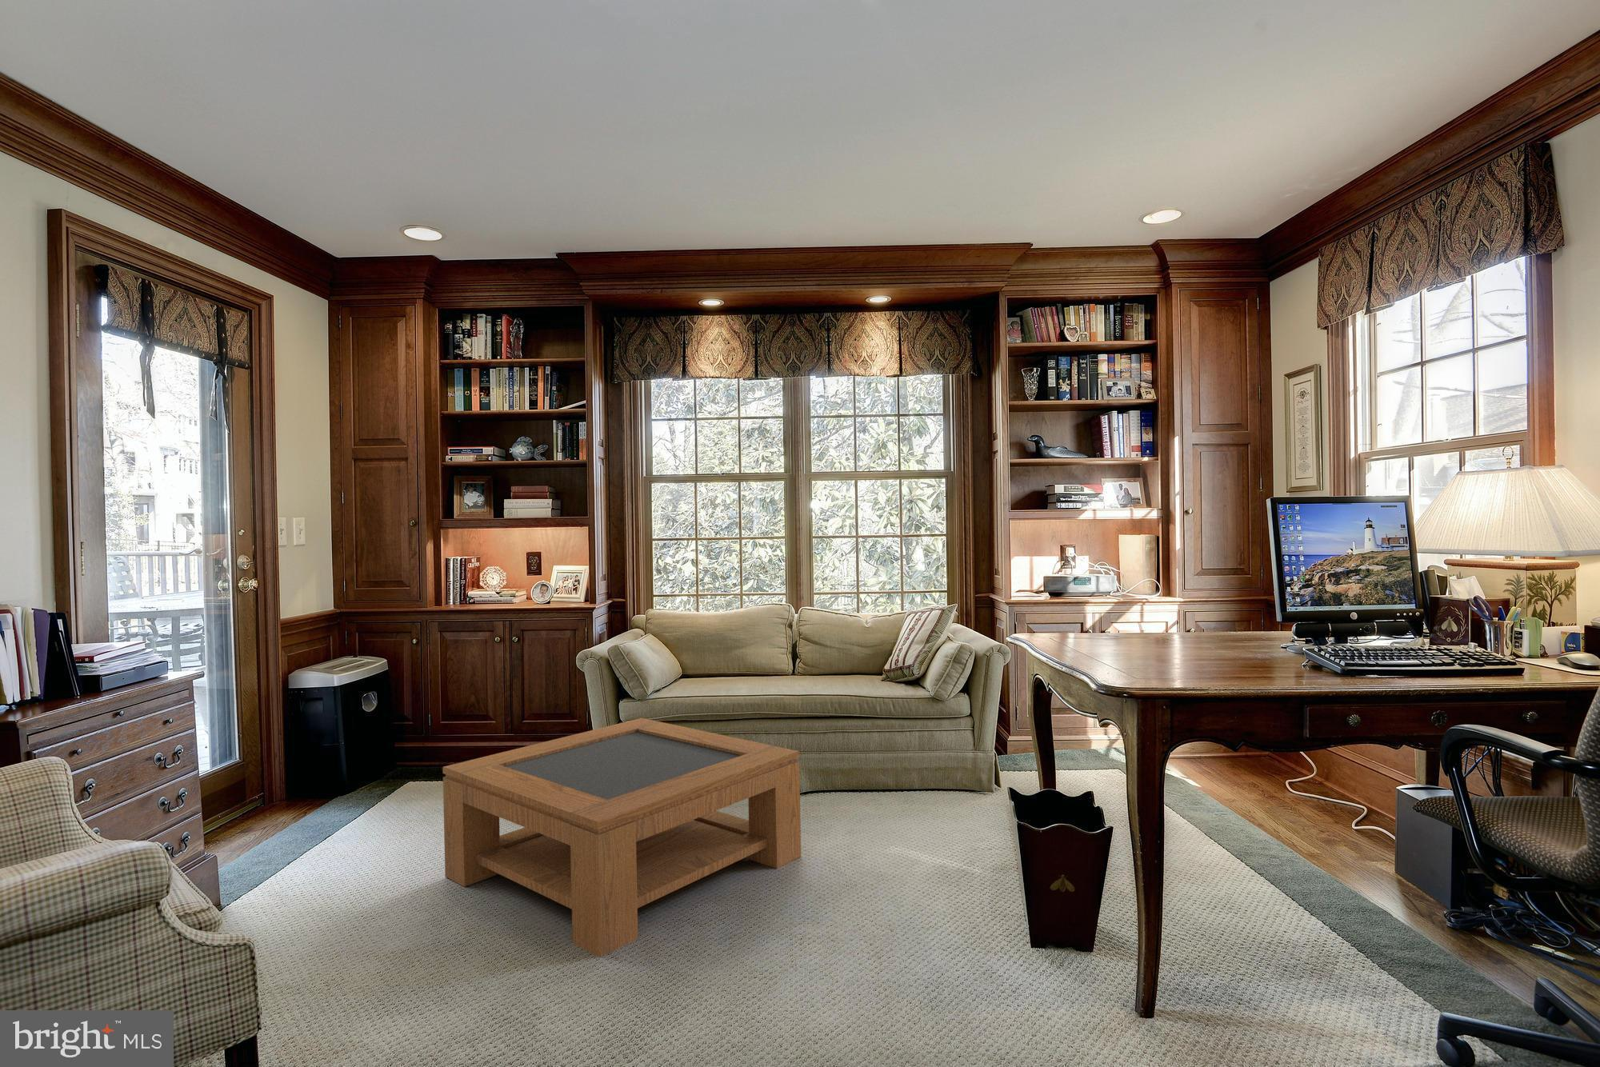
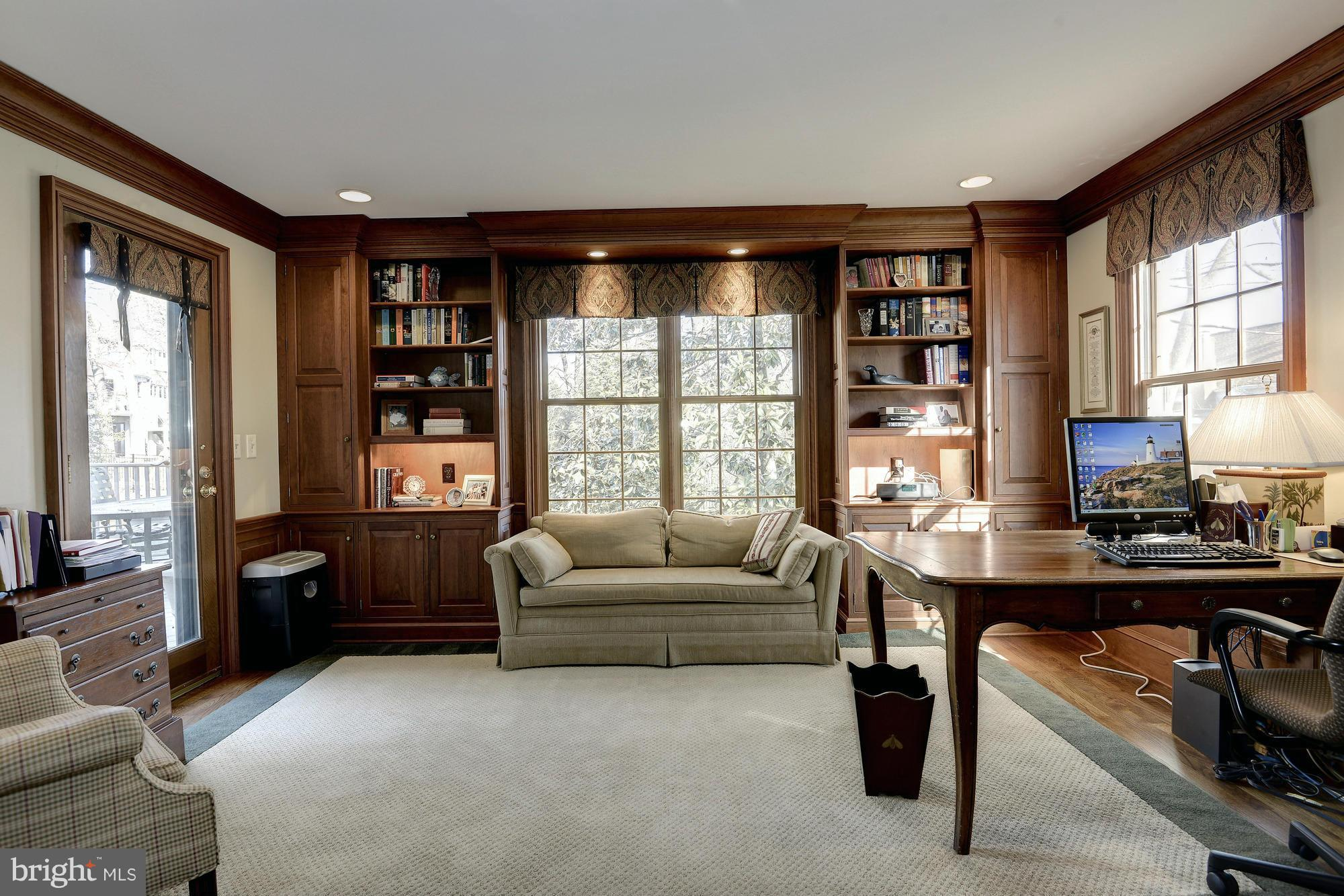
- coffee table [442,717,801,959]
